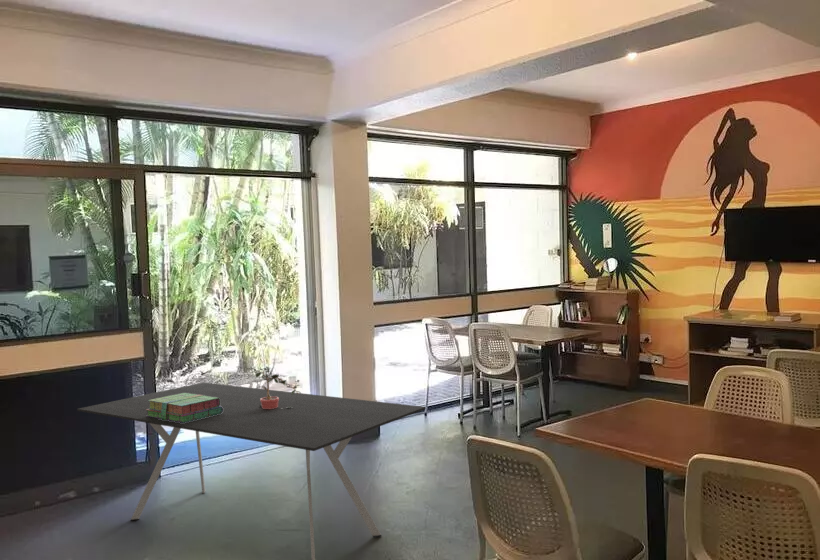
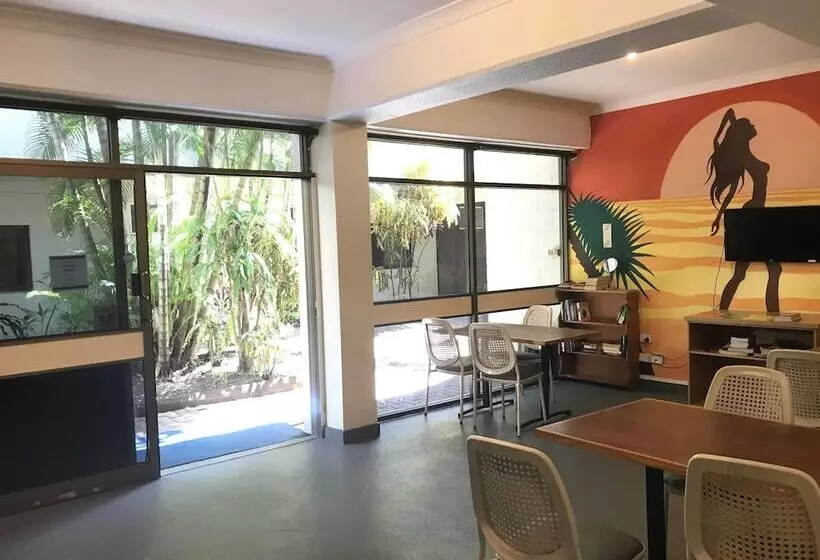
- potted plant [248,366,302,409]
- dining table [76,382,426,560]
- stack of books [146,393,223,423]
